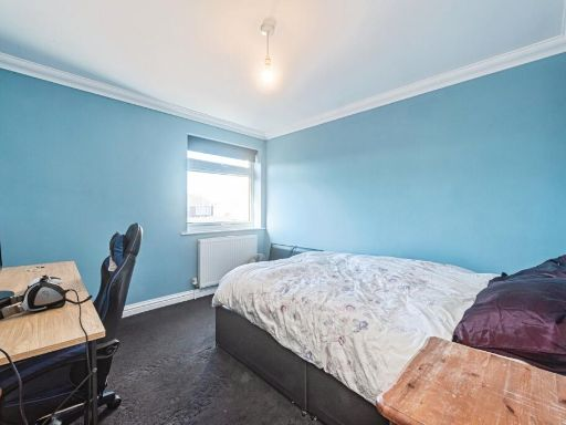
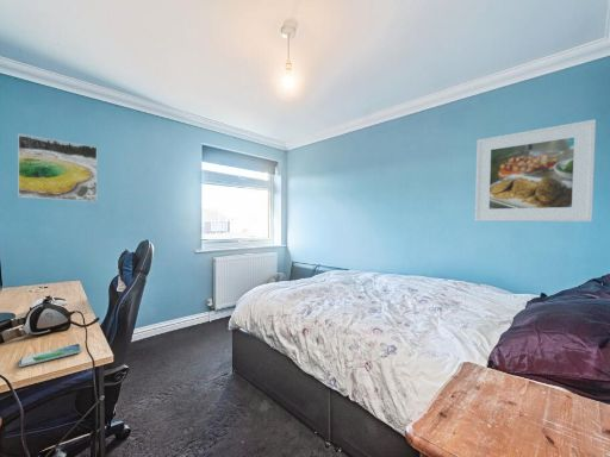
+ smartphone [18,343,82,368]
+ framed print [474,118,597,223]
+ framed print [17,132,98,202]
